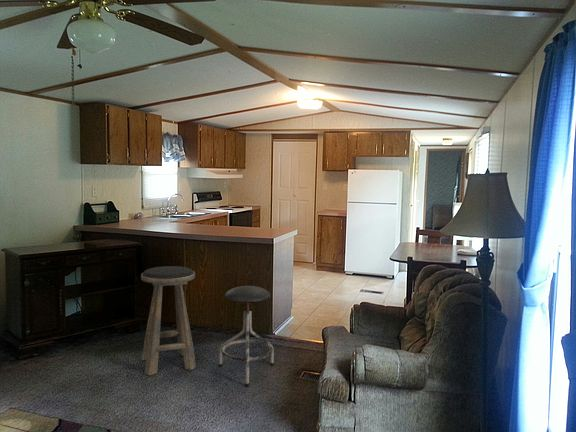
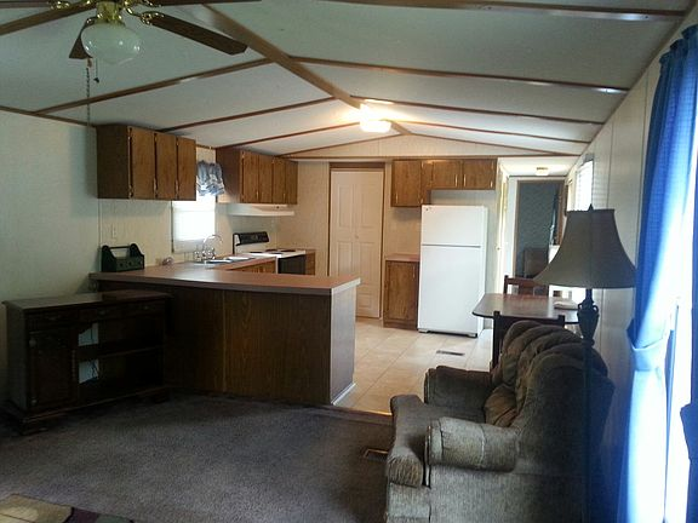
- stool [218,285,275,387]
- stool [140,265,197,376]
